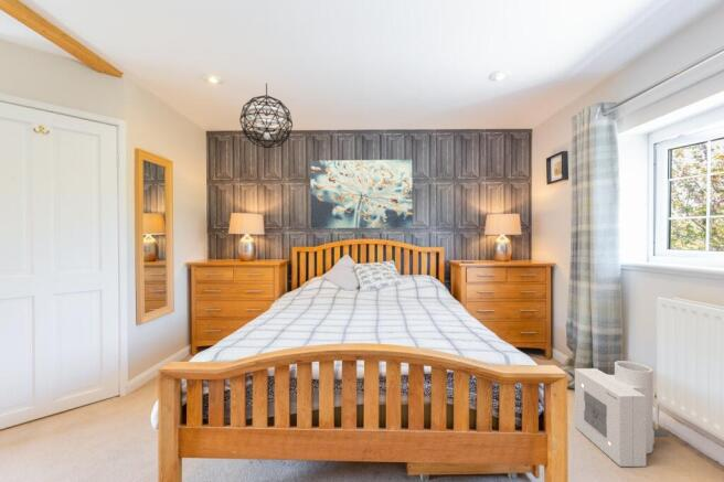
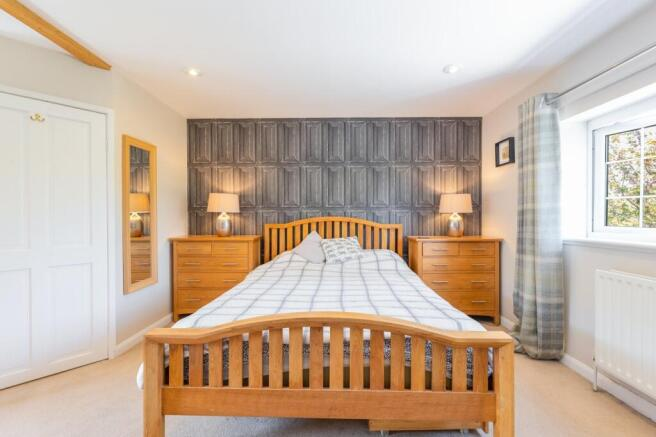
- pendant light [238,82,294,149]
- air purifier [574,360,669,468]
- wall art [309,159,414,229]
